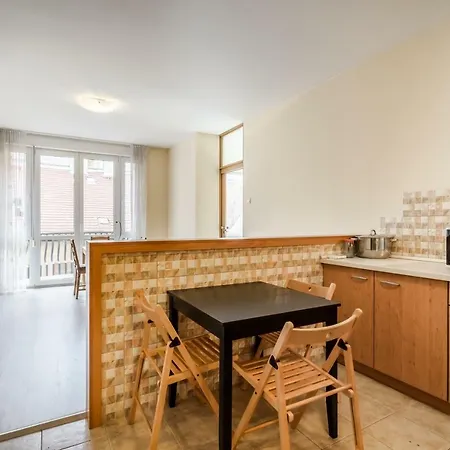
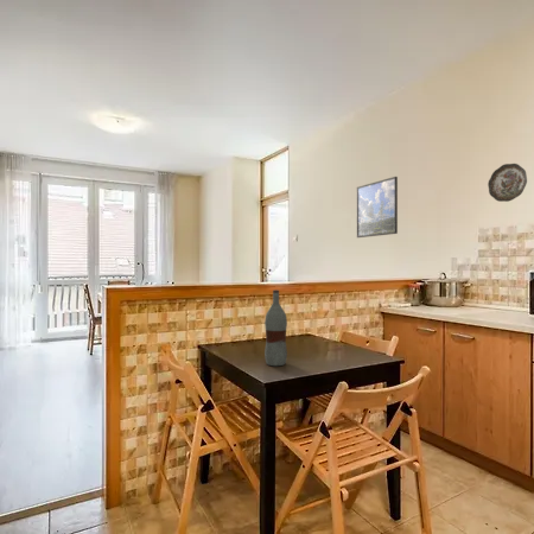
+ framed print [356,176,399,239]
+ decorative plate [487,163,528,203]
+ bottle [263,288,288,367]
